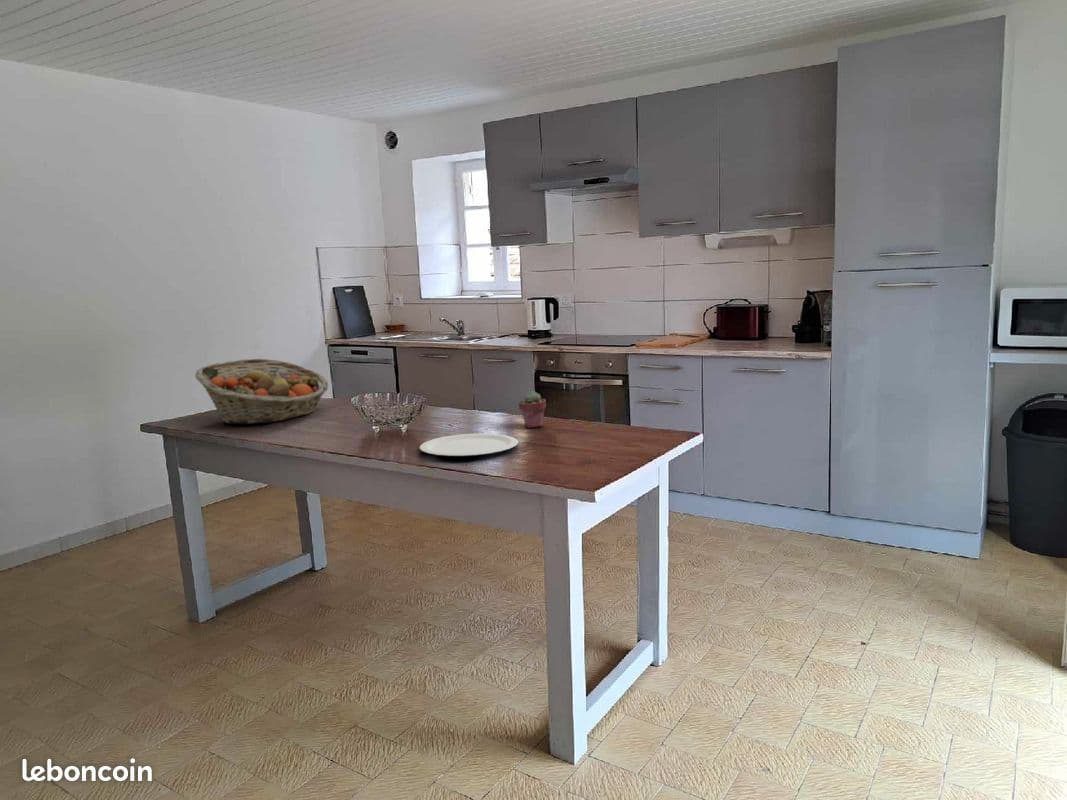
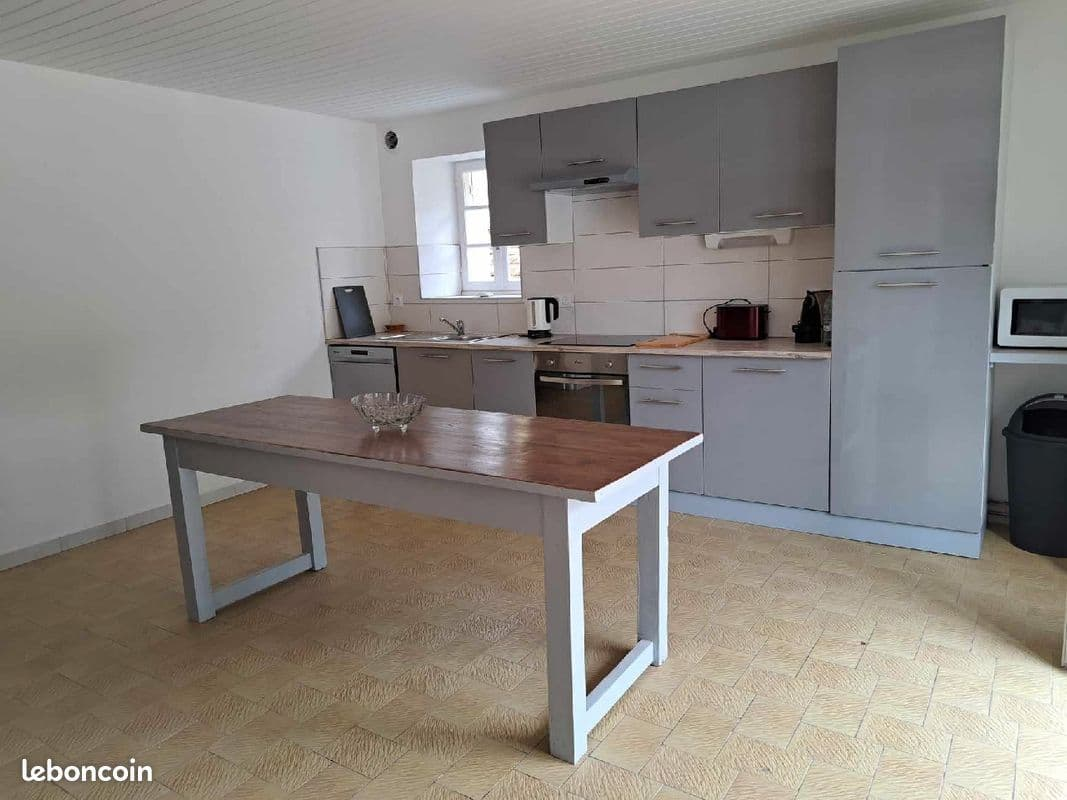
- potted succulent [518,390,547,429]
- plate [419,433,519,458]
- fruit basket [194,358,329,425]
